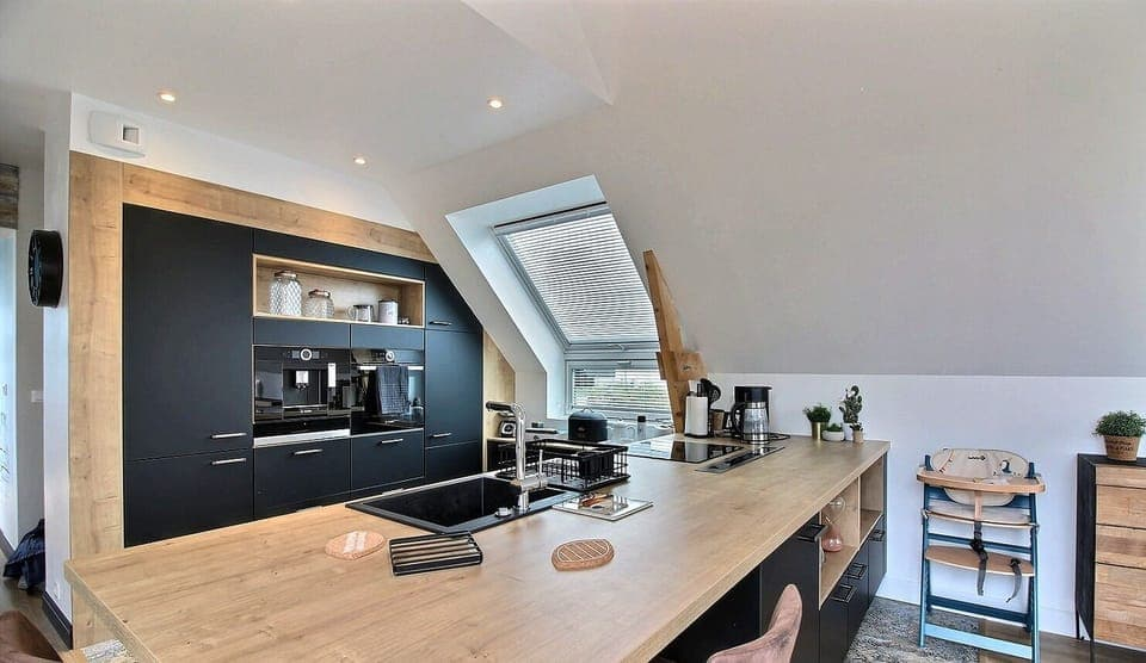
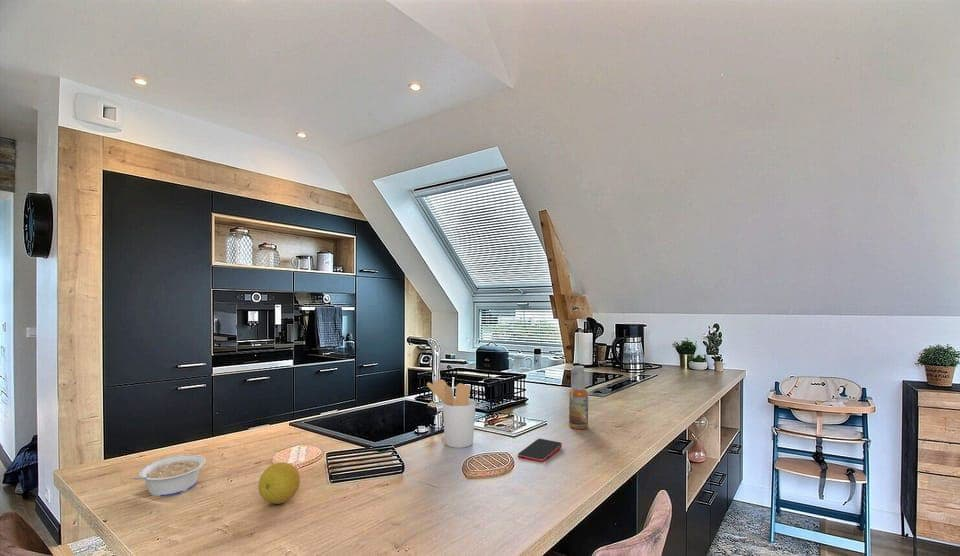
+ spray bottle [568,365,589,430]
+ utensil holder [426,379,477,449]
+ lemon [258,461,301,505]
+ smartphone [517,438,563,463]
+ legume [130,454,206,498]
